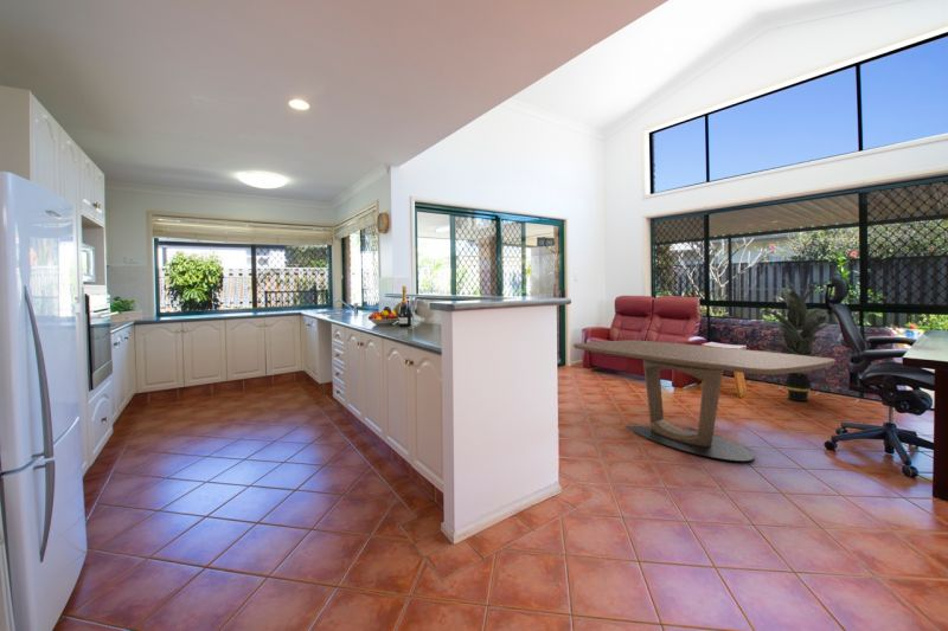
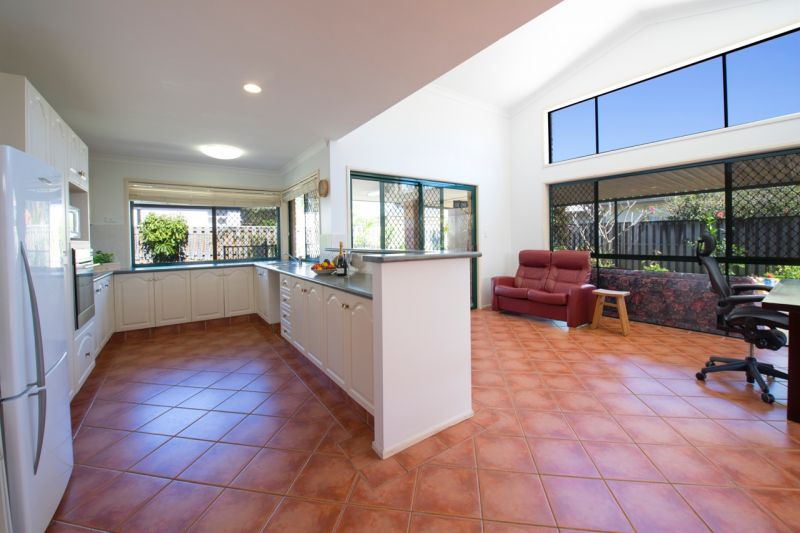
- indoor plant [743,275,839,403]
- dining table [572,339,837,463]
